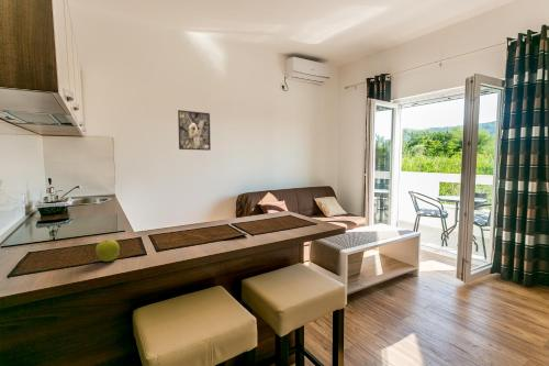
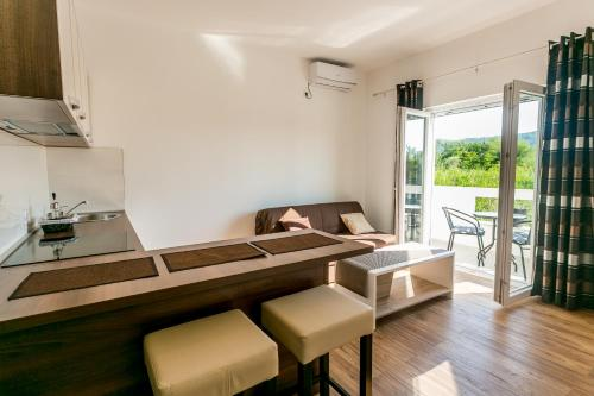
- fruit [94,239,121,263]
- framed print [177,109,212,152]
